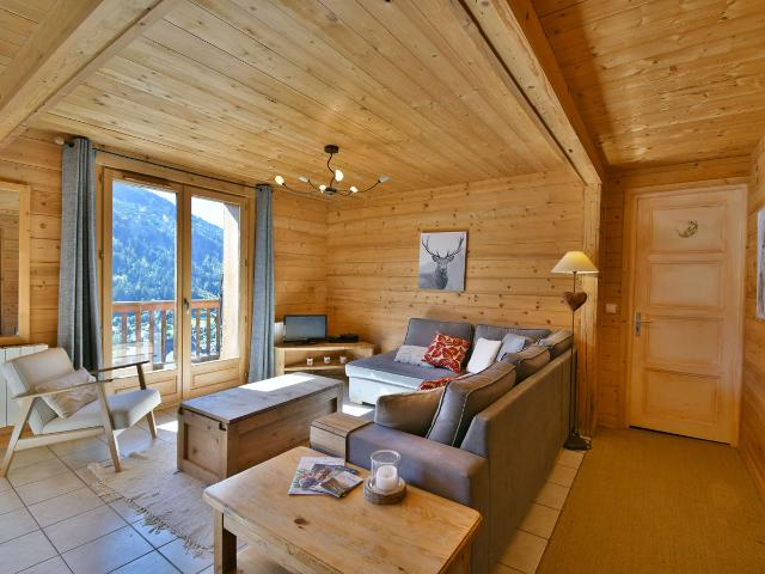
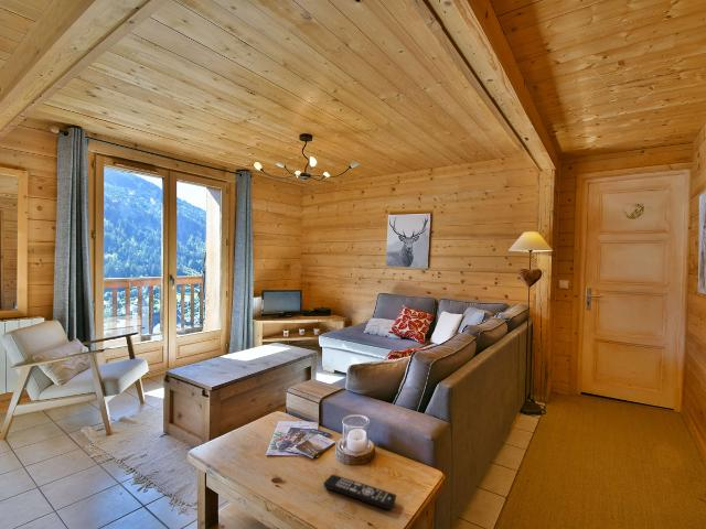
+ remote control [323,474,397,511]
